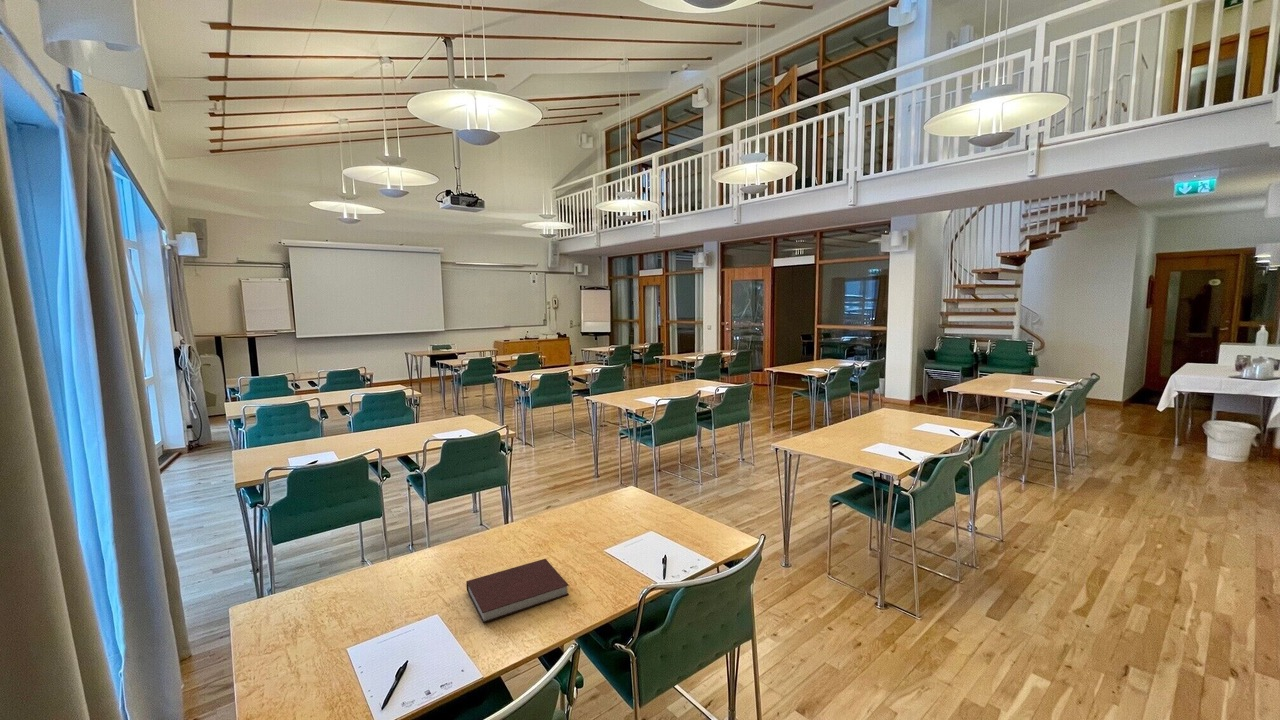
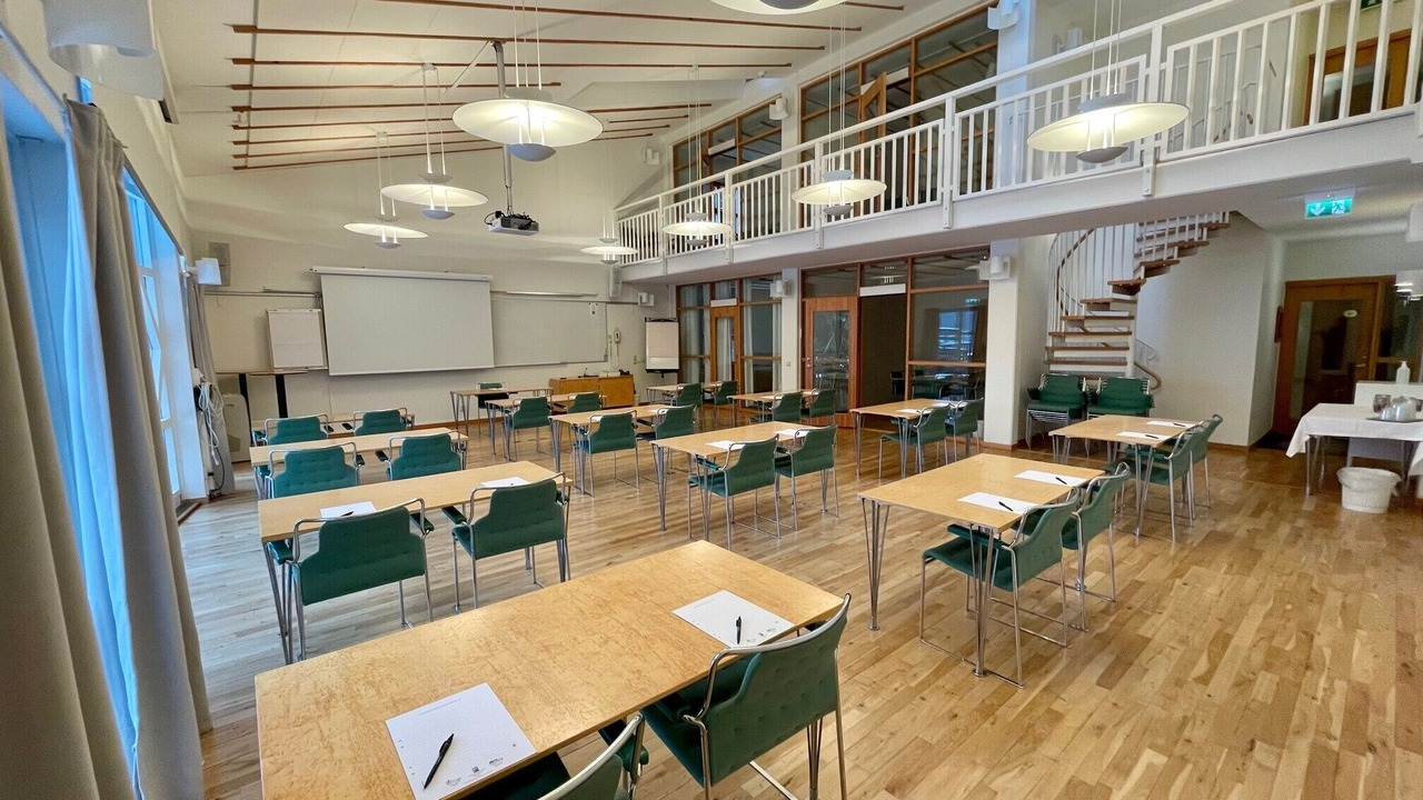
- notebook [465,558,570,624]
